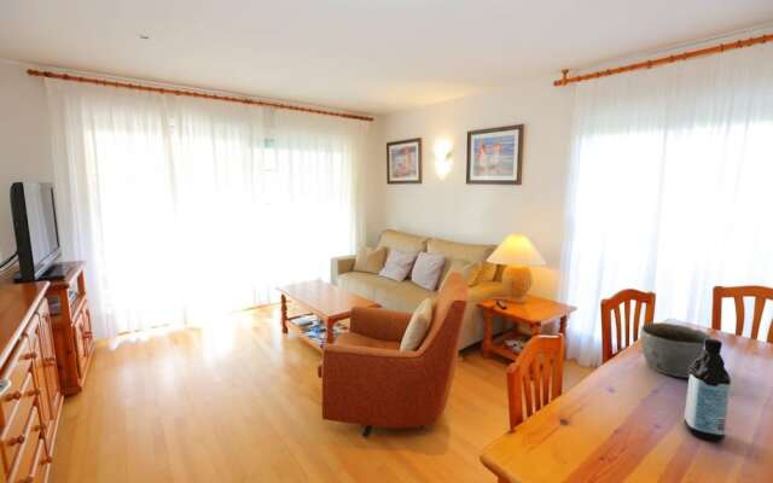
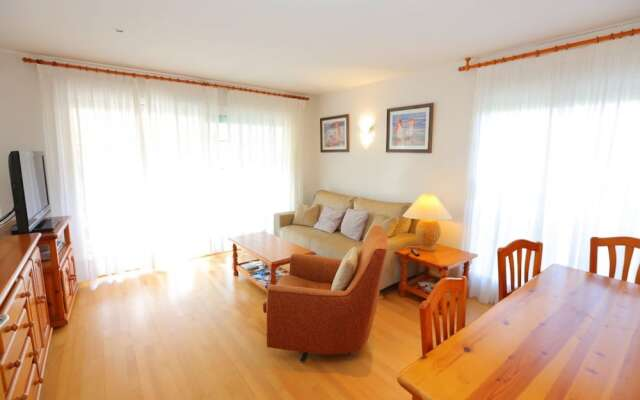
- water bottle [682,338,732,443]
- bowl [639,321,715,379]
